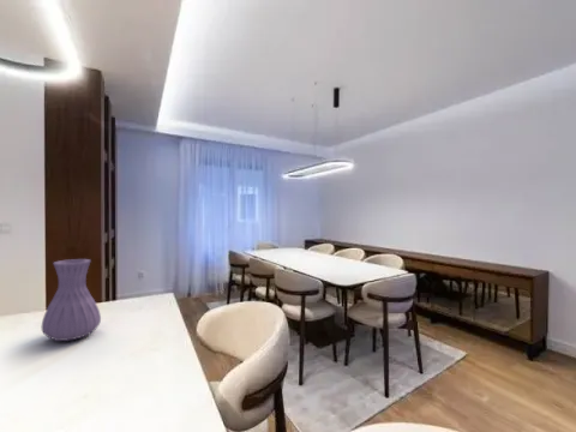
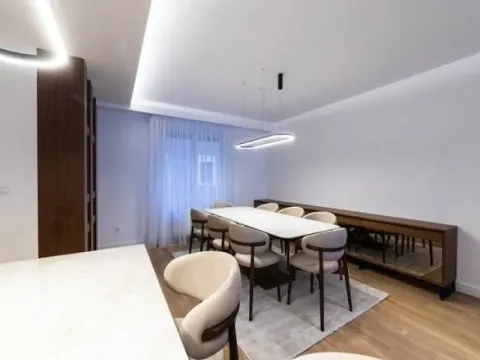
- vase [41,258,102,342]
